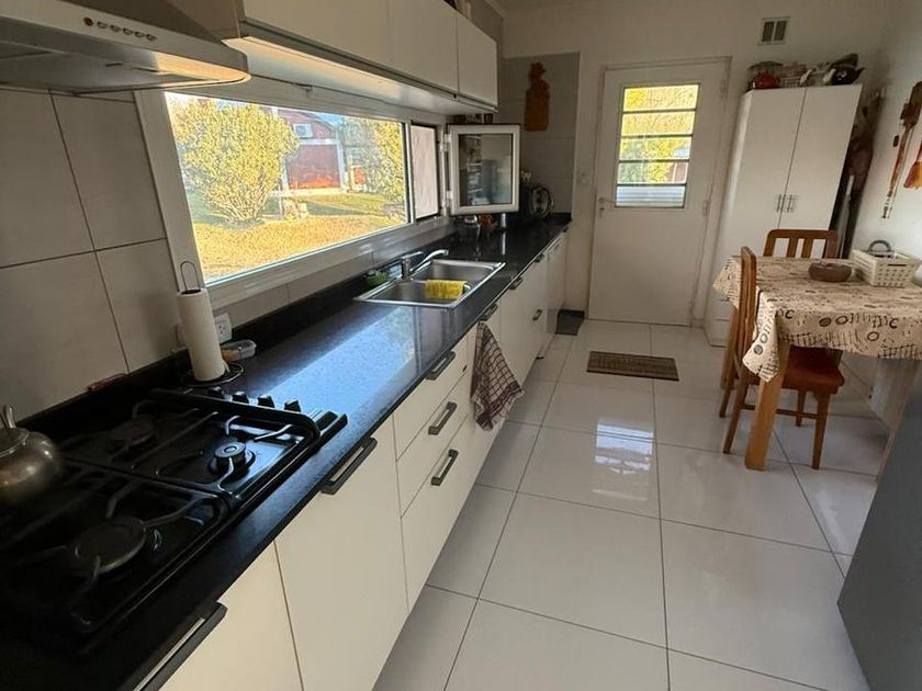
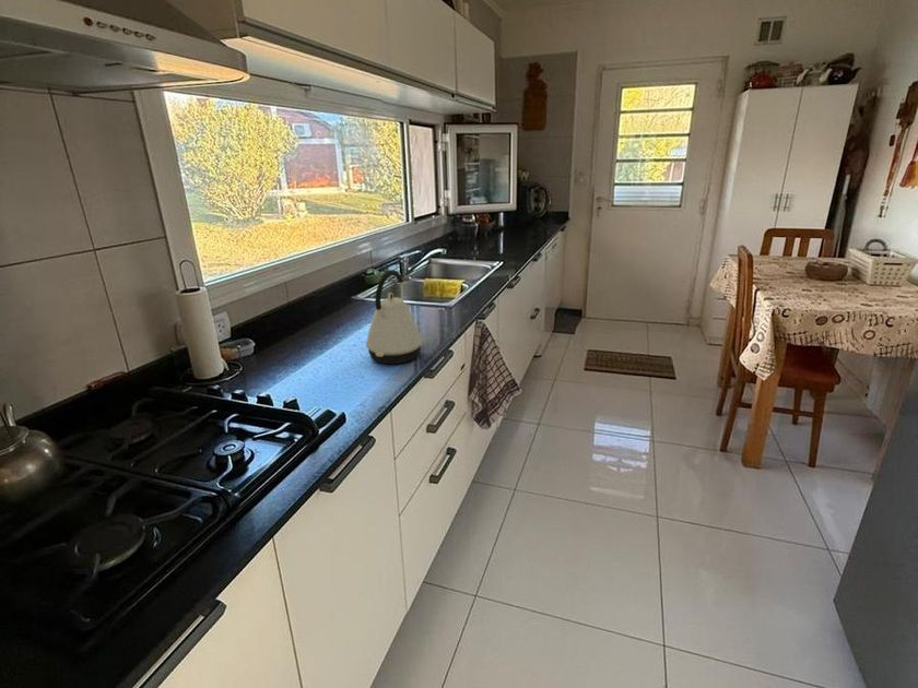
+ kettle [365,269,423,365]
